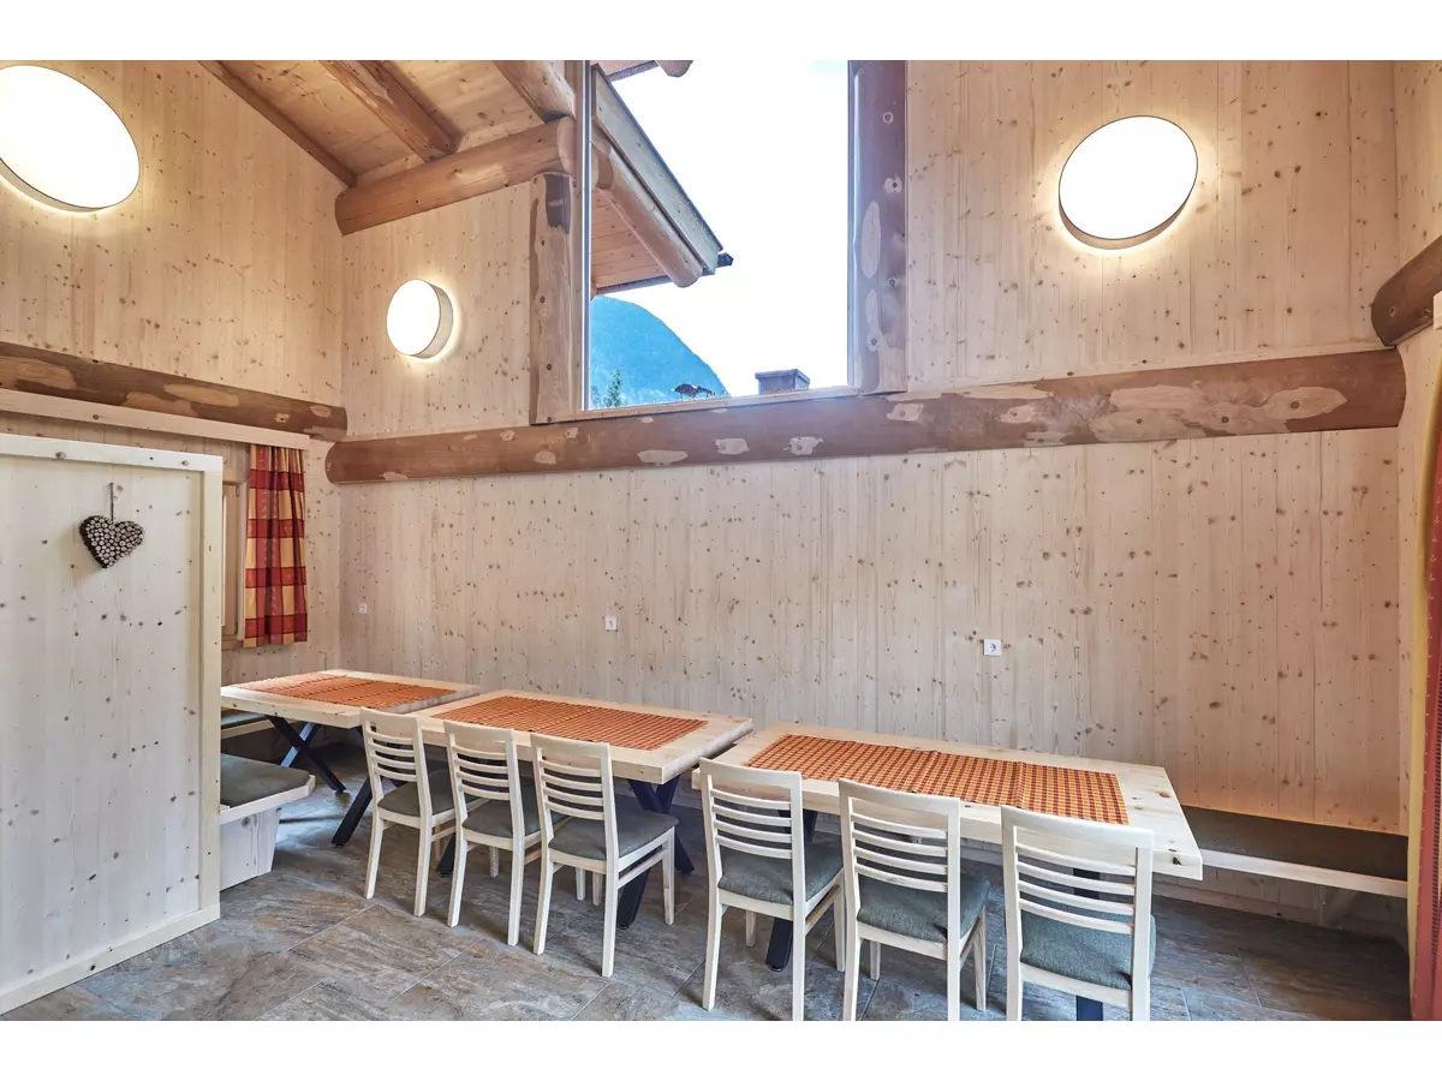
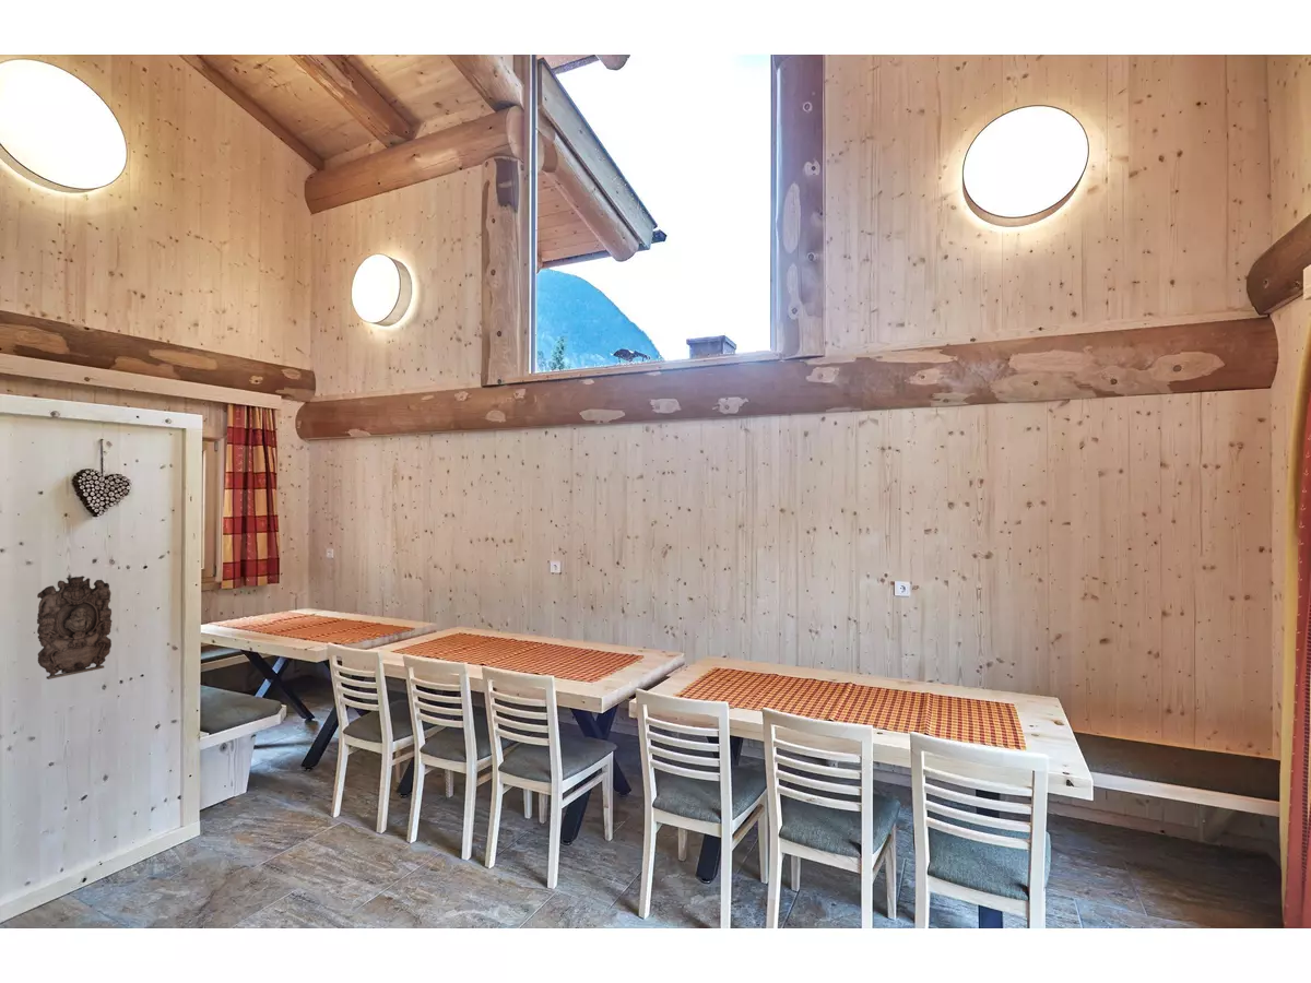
+ wall ornament [36,575,113,680]
